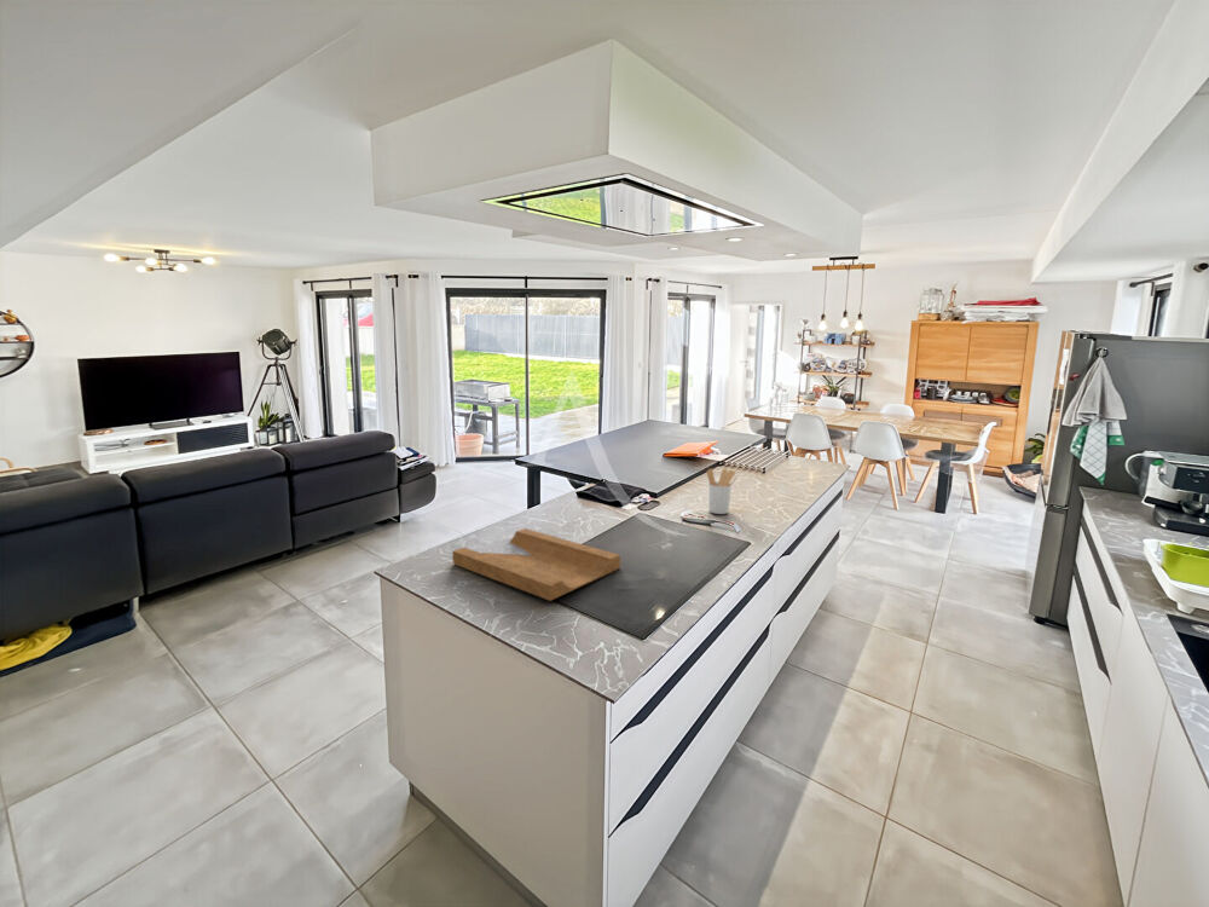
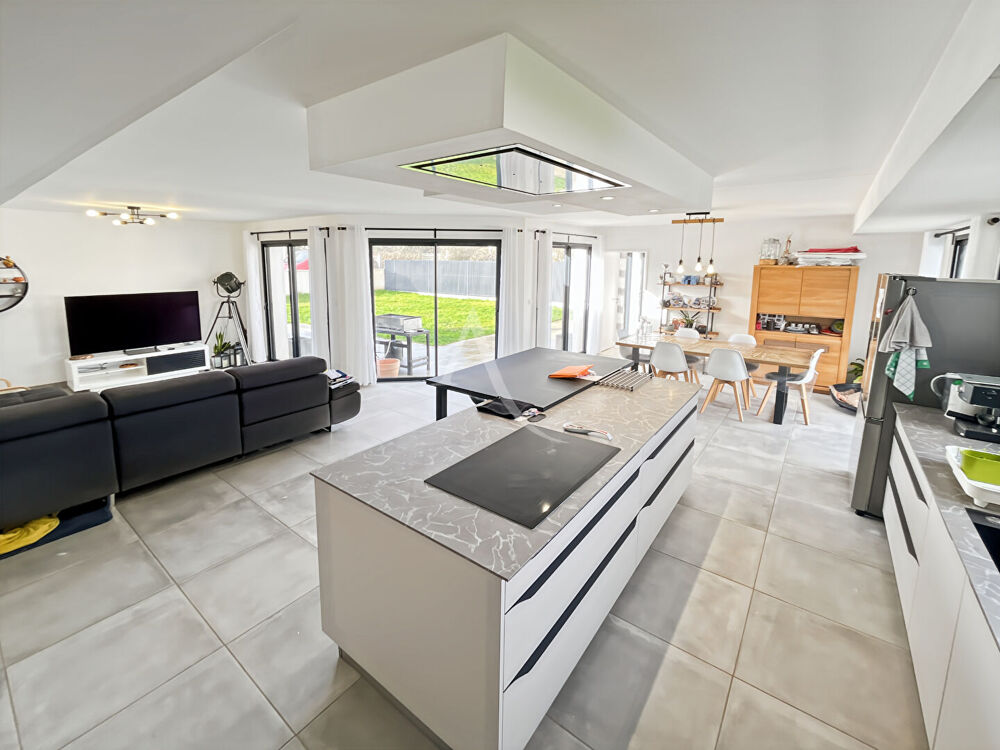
- utensil holder [706,468,737,515]
- cutting board [451,527,621,602]
